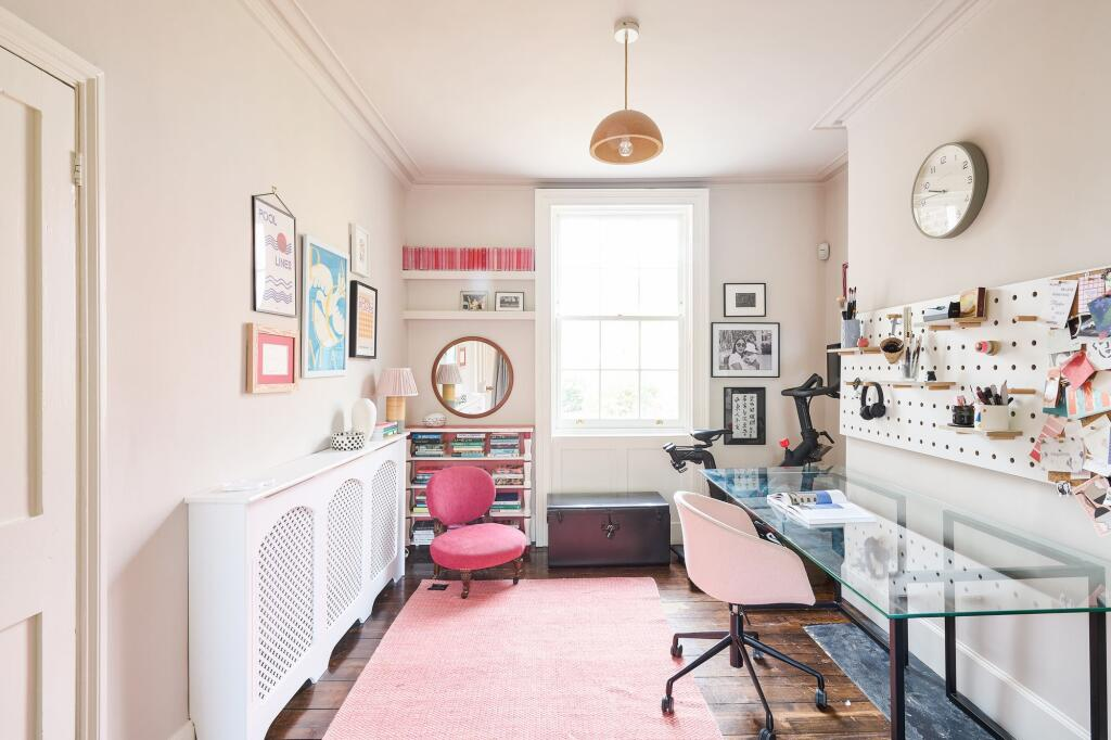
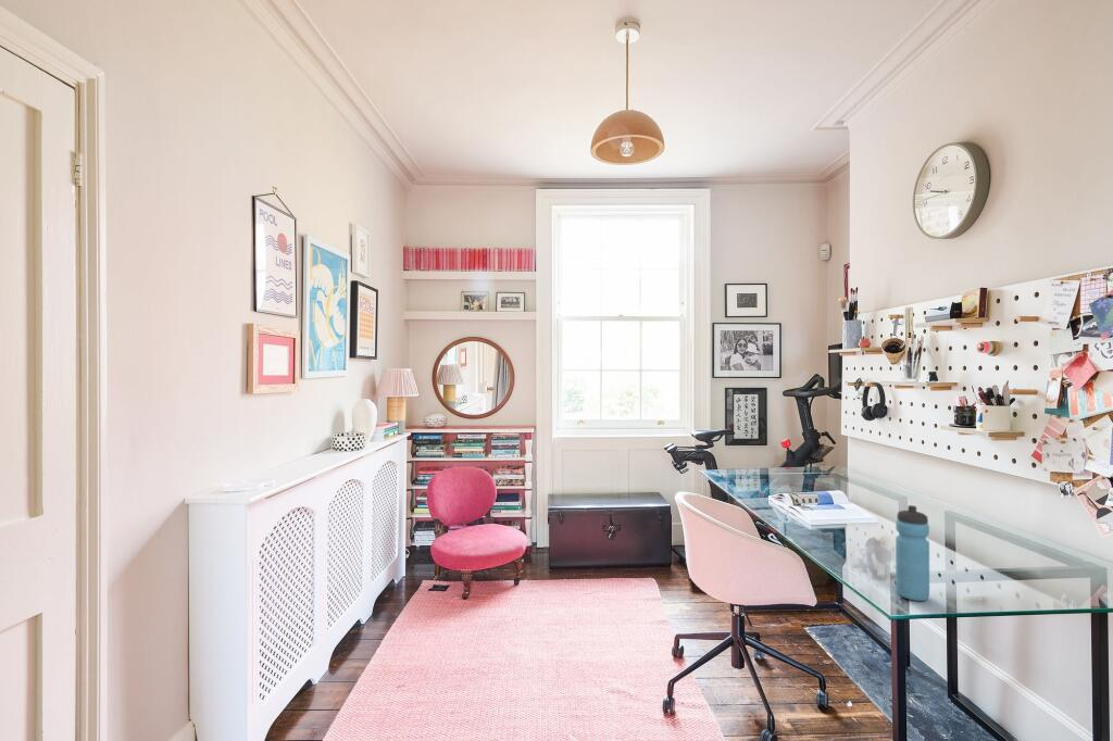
+ water bottle [895,504,930,602]
